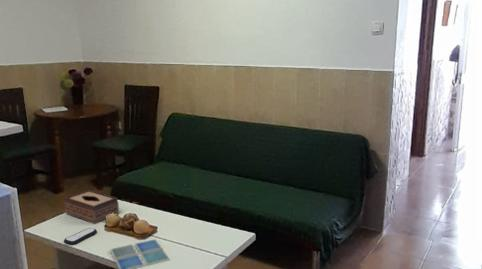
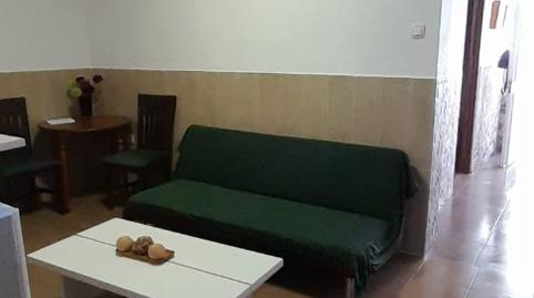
- tissue box [64,189,120,225]
- drink coaster [109,238,171,269]
- remote control [63,227,98,246]
